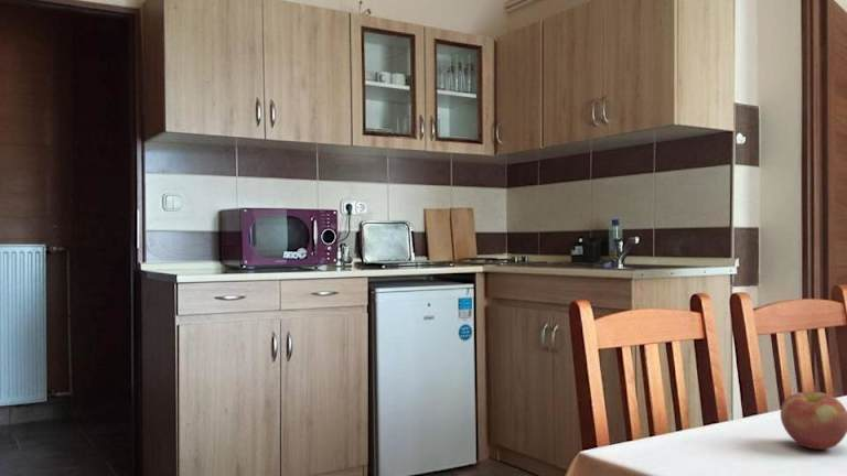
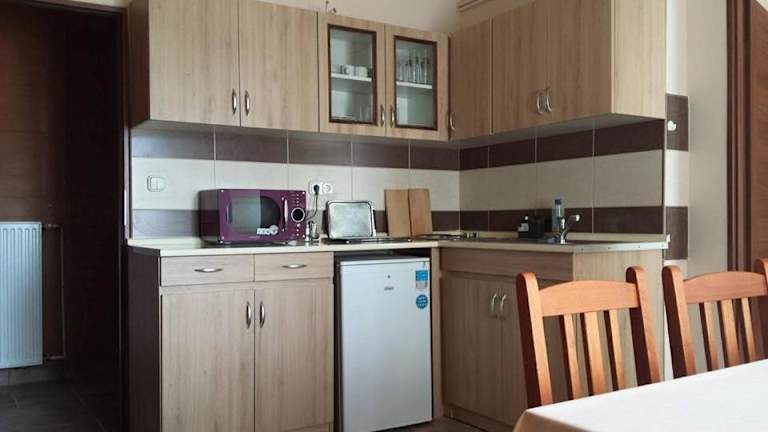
- apple [780,391,847,451]
